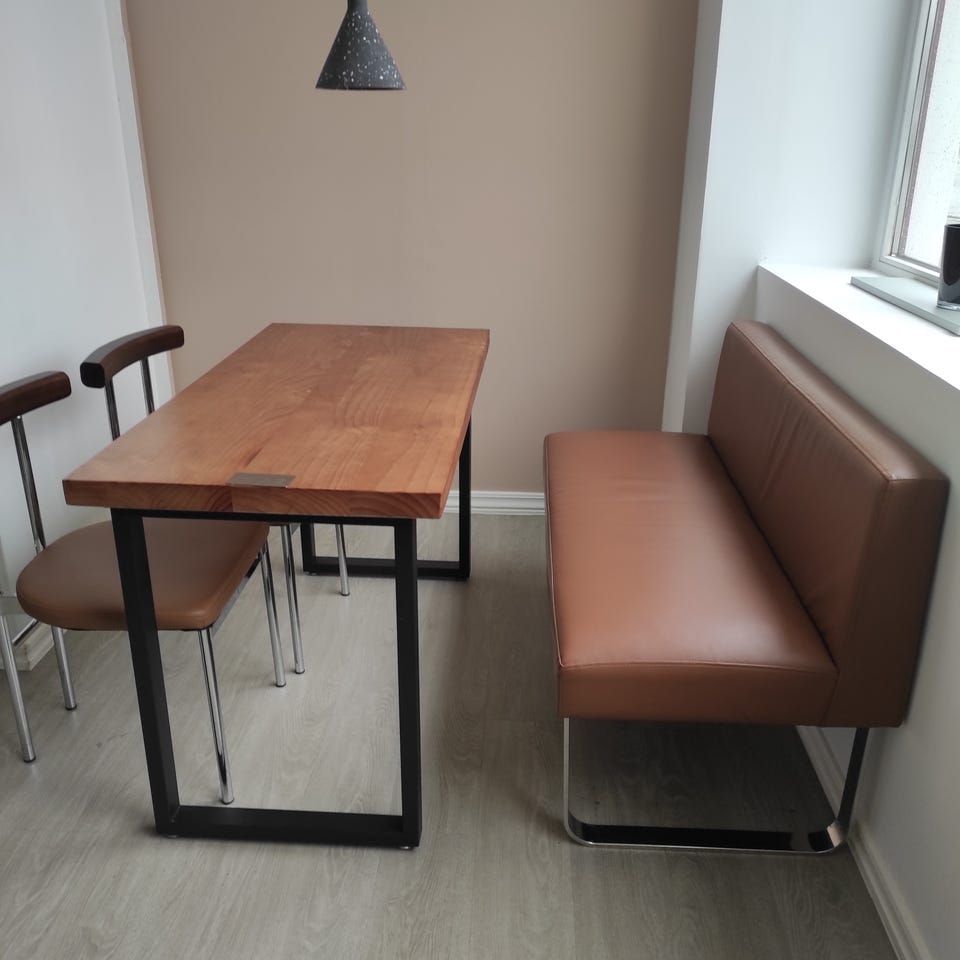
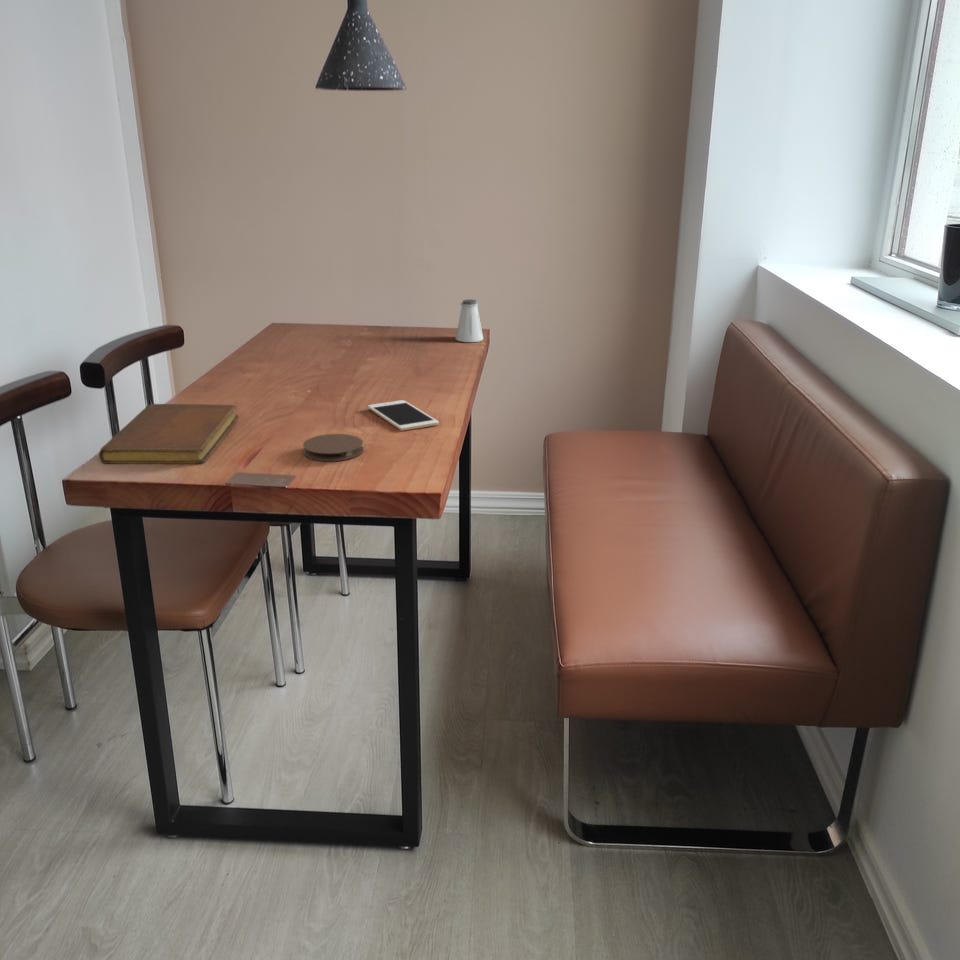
+ coaster [302,433,364,462]
+ cell phone [367,399,440,432]
+ saltshaker [455,298,484,343]
+ notebook [98,403,239,465]
